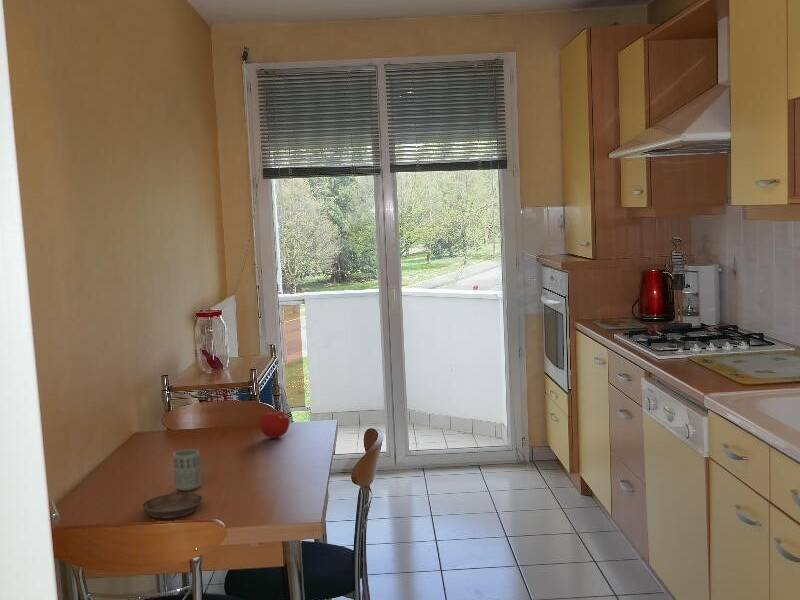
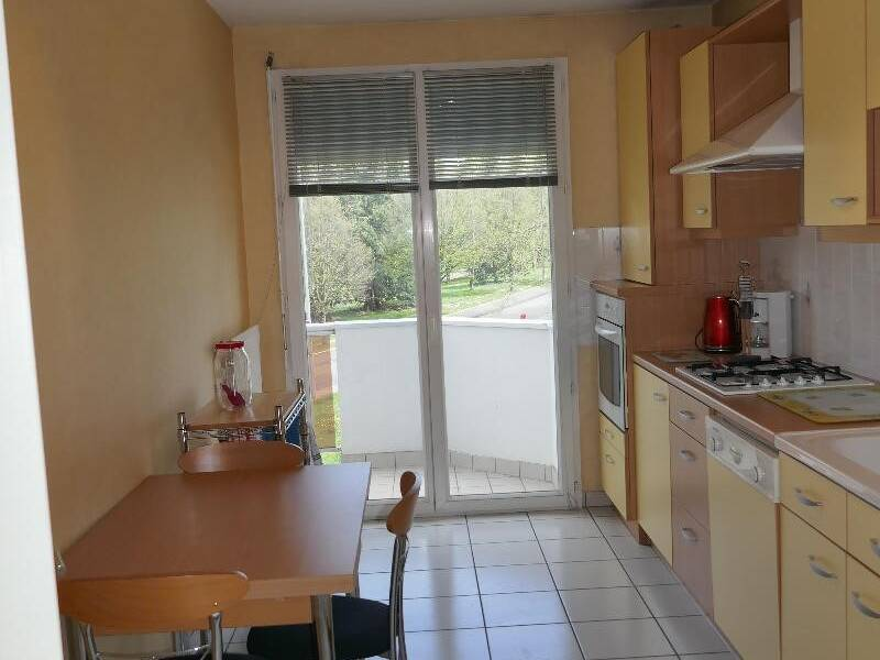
- fruit [258,406,291,439]
- cup [172,448,202,492]
- saucer [141,492,204,519]
